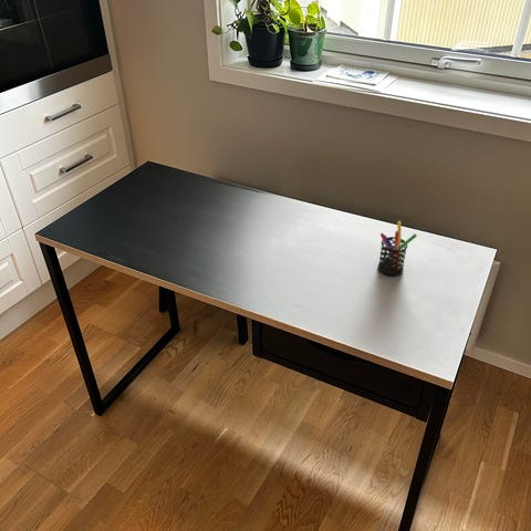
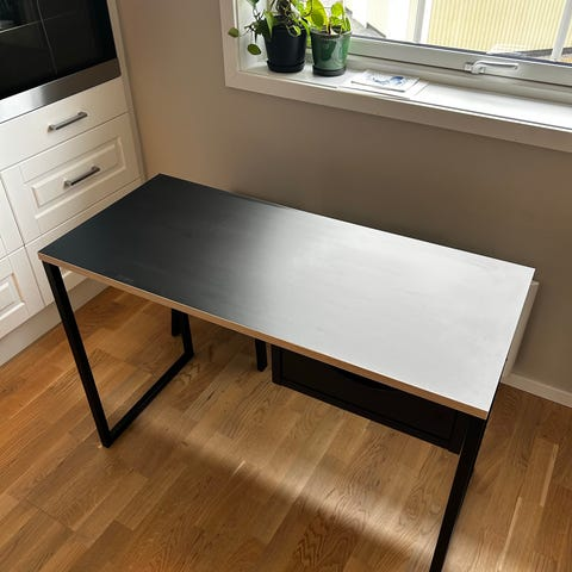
- pen holder [377,220,418,277]
